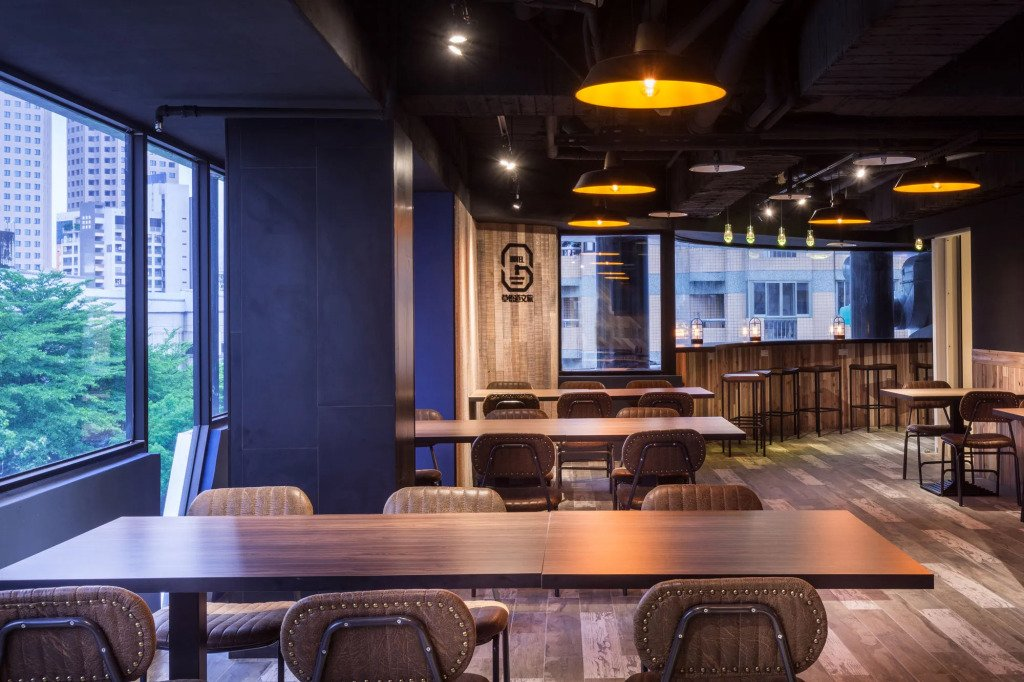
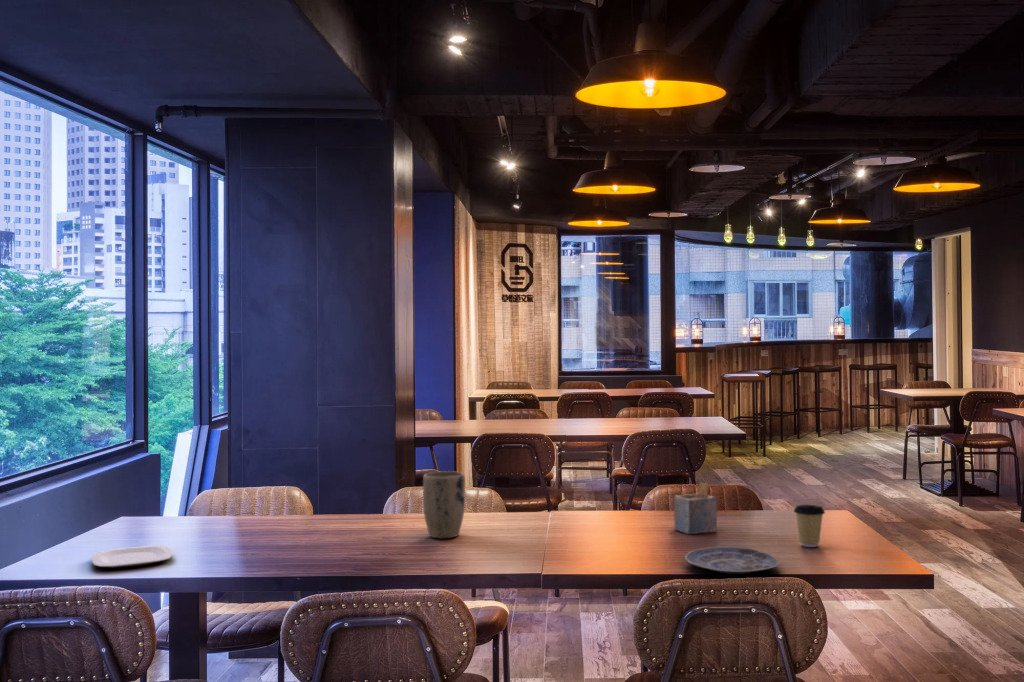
+ plate [684,546,780,575]
+ plate [91,544,174,569]
+ napkin holder [673,481,718,535]
+ coffee cup [793,504,826,548]
+ plant pot [422,470,466,540]
